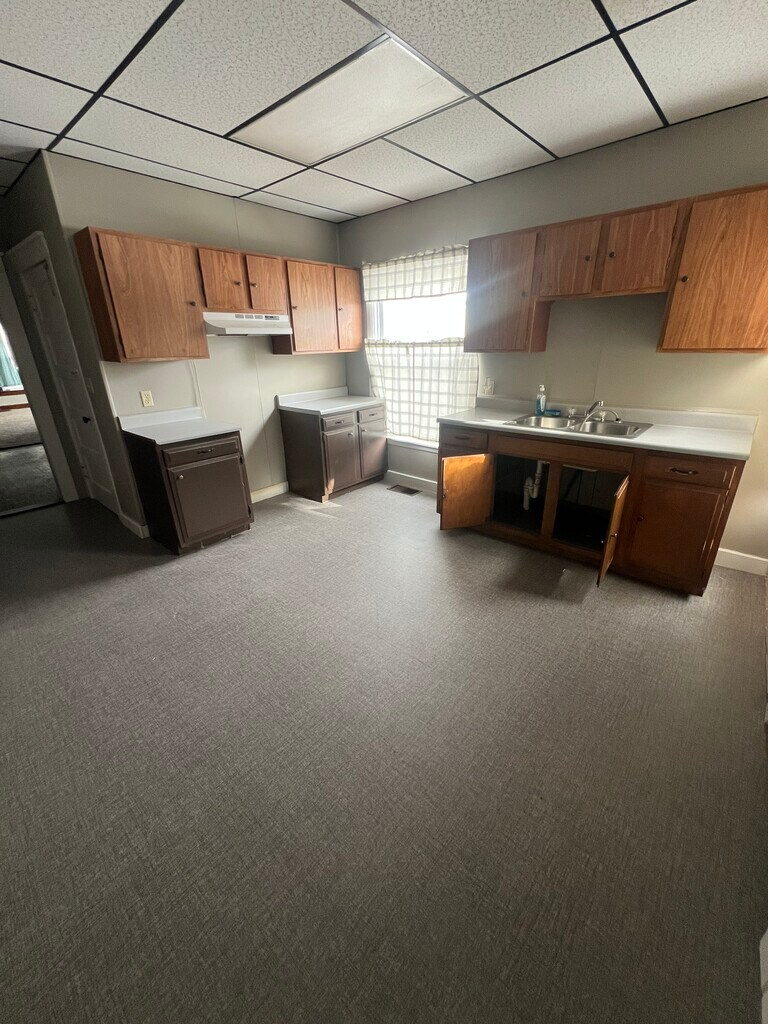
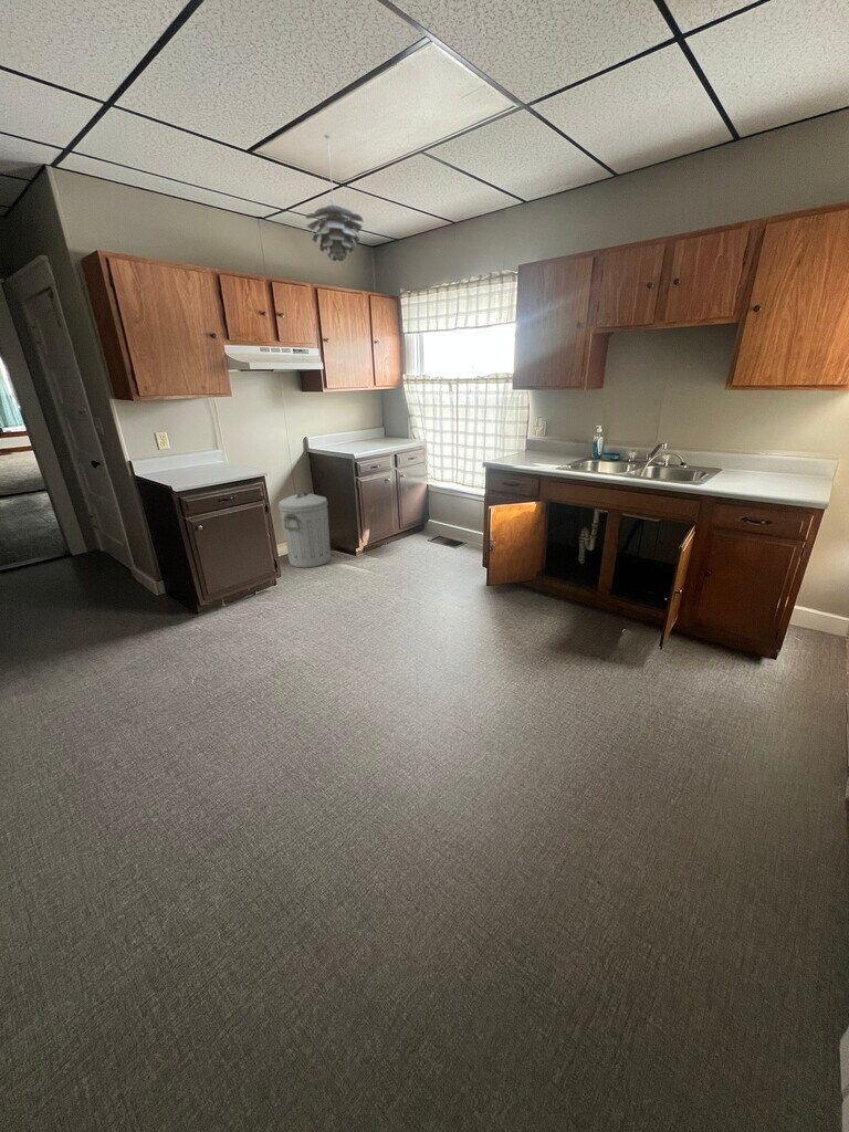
+ trash can [277,491,332,568]
+ pendant light [304,133,365,262]
